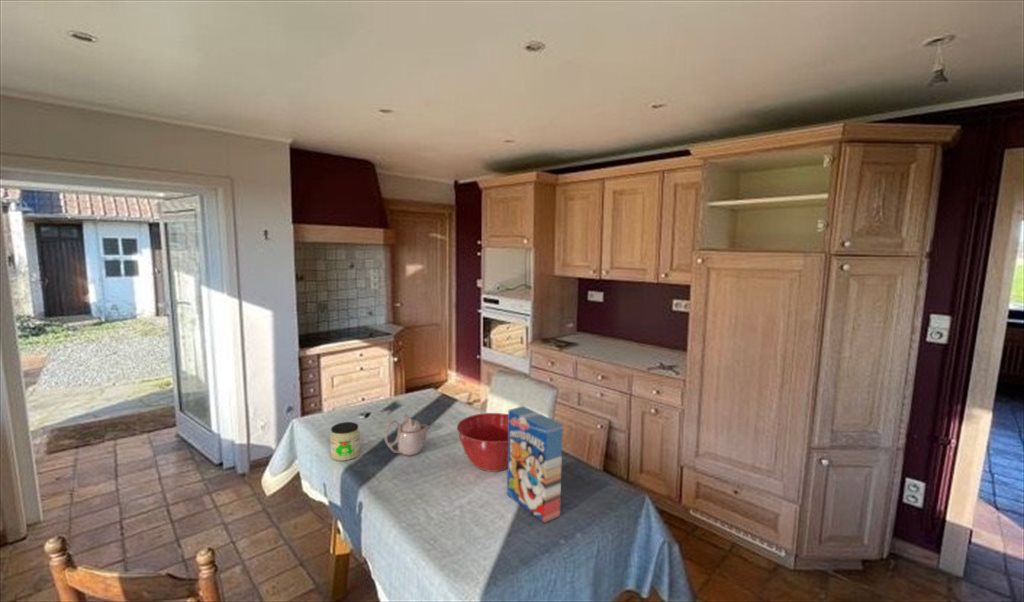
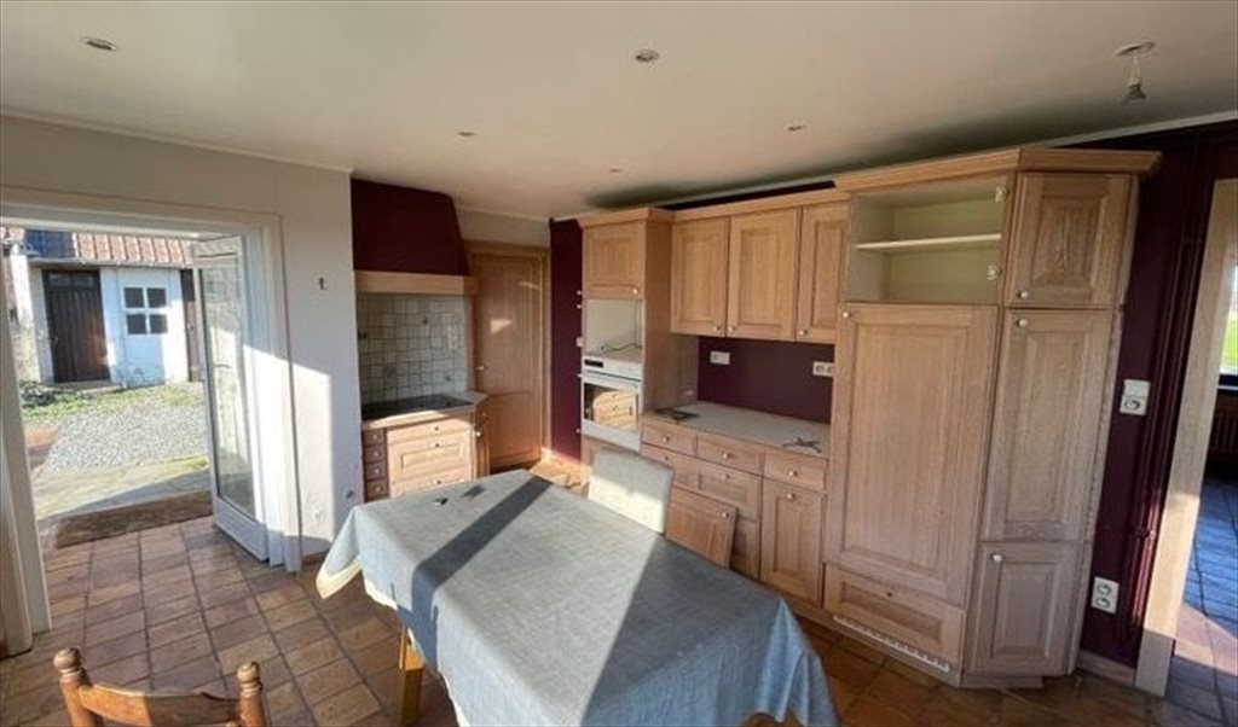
- mixing bowl [456,412,508,473]
- jar [329,421,361,462]
- cereal box [506,405,564,524]
- teapot [383,413,432,457]
